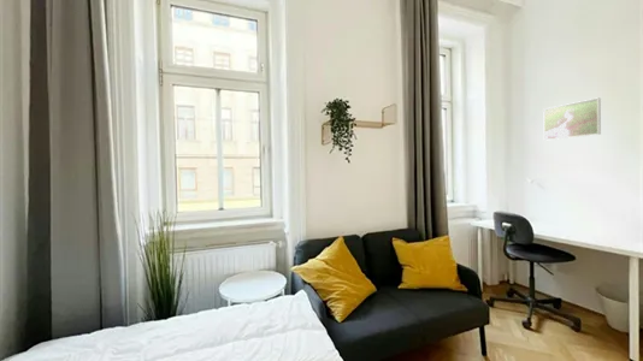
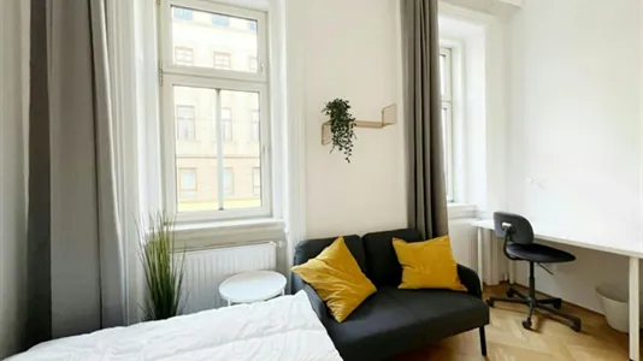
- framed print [542,96,602,142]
